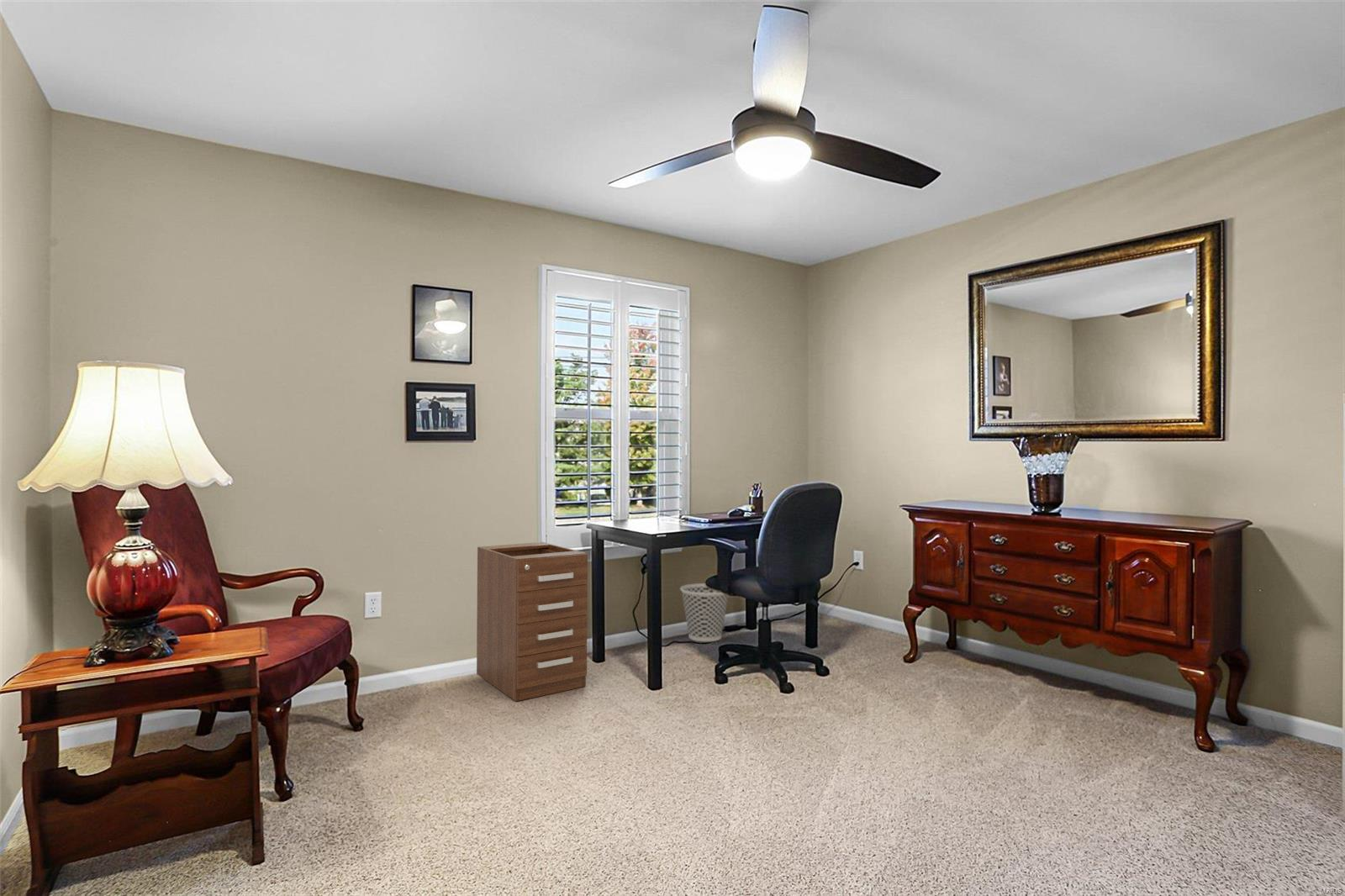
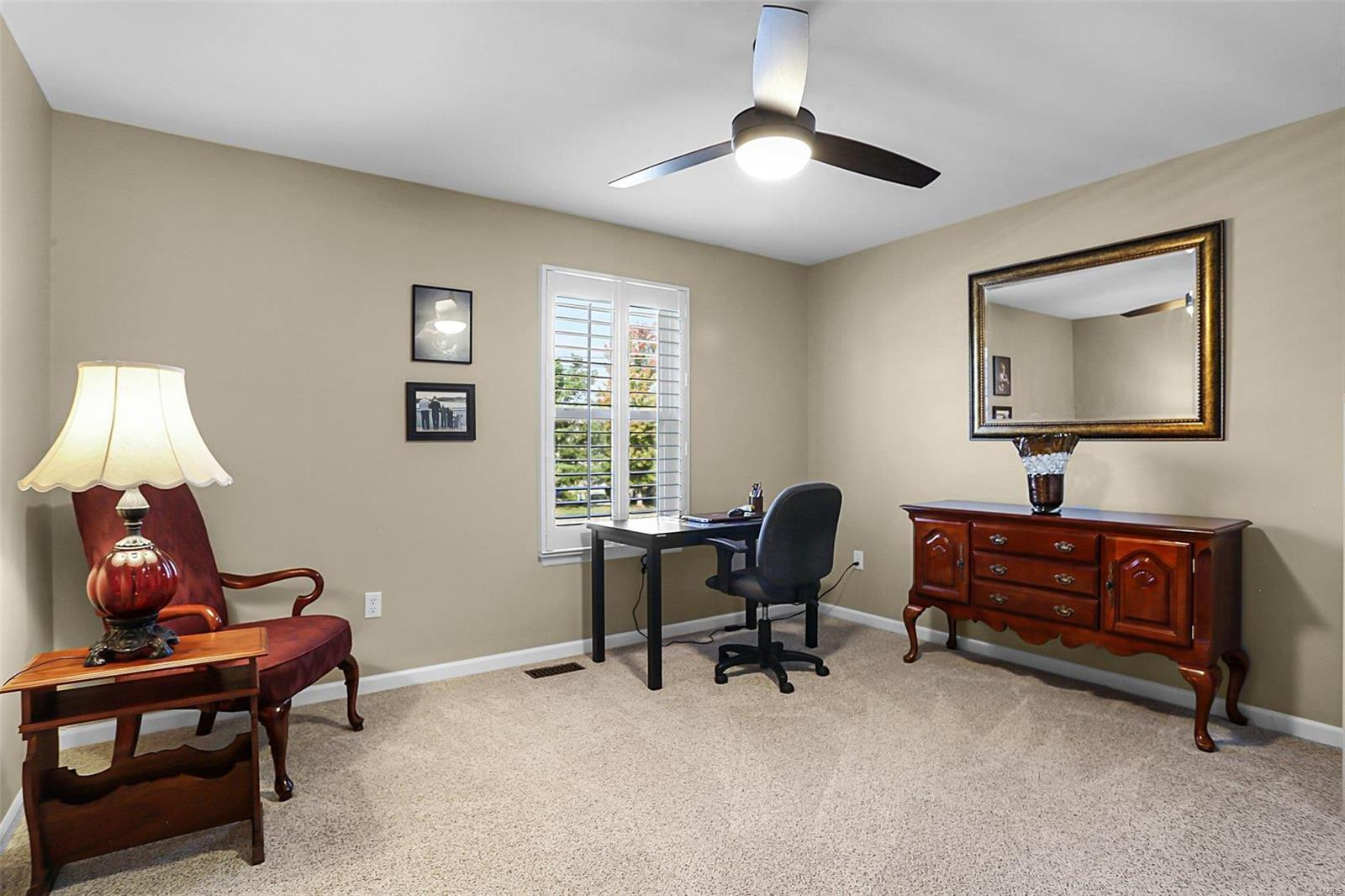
- filing cabinet [476,541,588,702]
- wastebasket [679,582,730,642]
